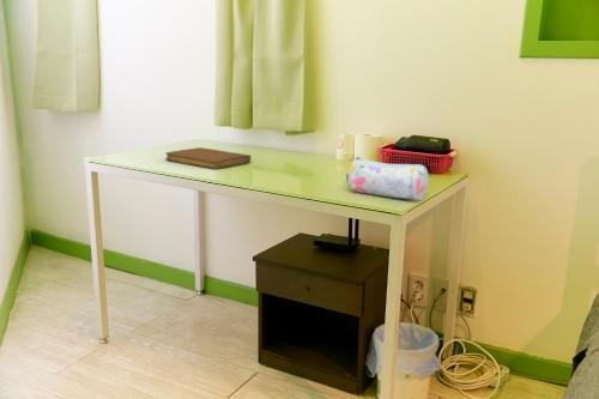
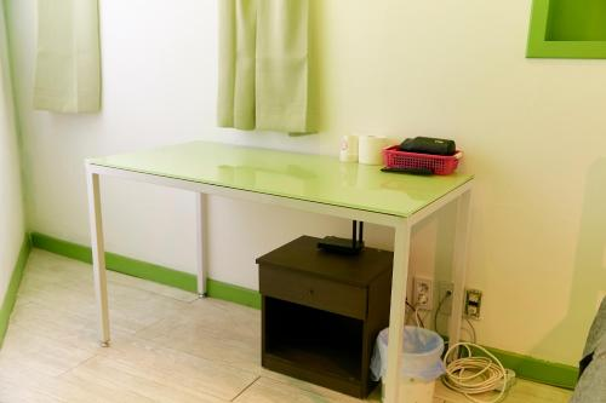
- notebook [164,146,252,170]
- pencil case [345,156,430,201]
